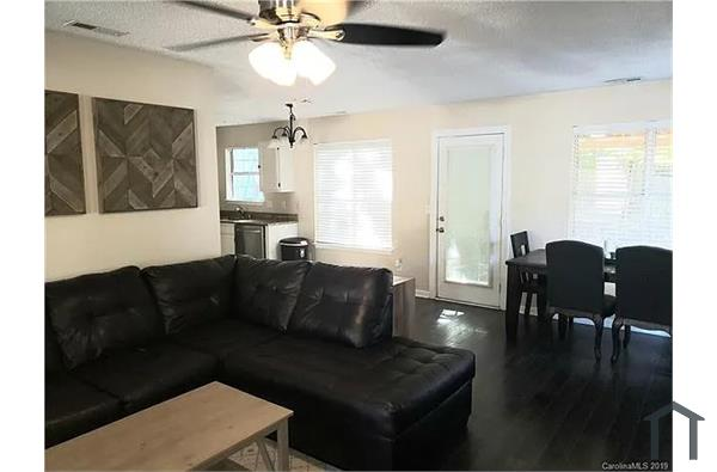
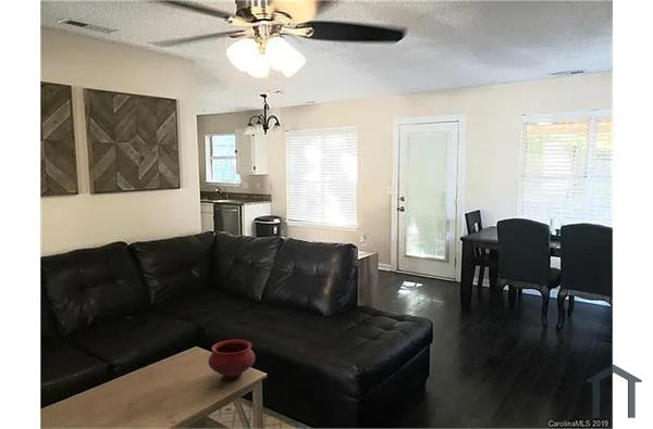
+ bowl [208,339,256,381]
